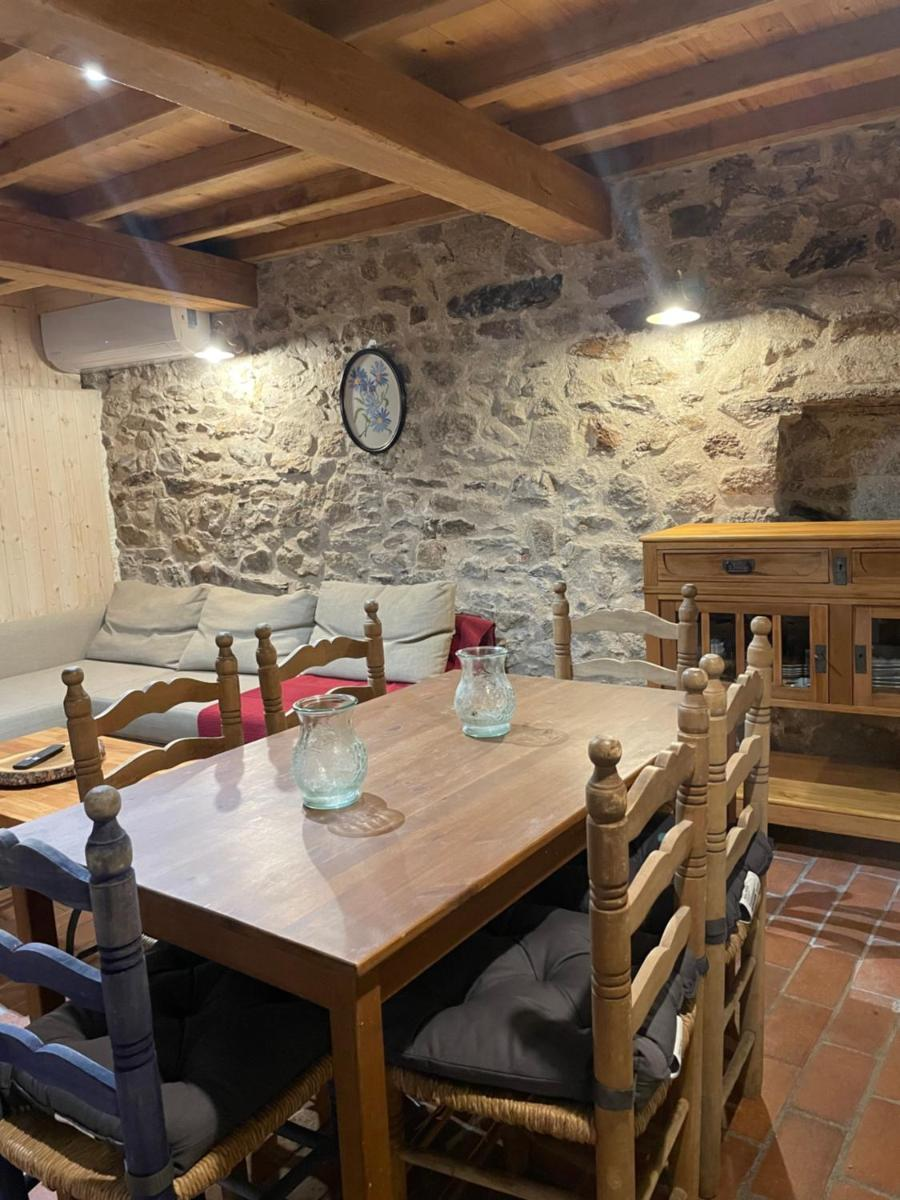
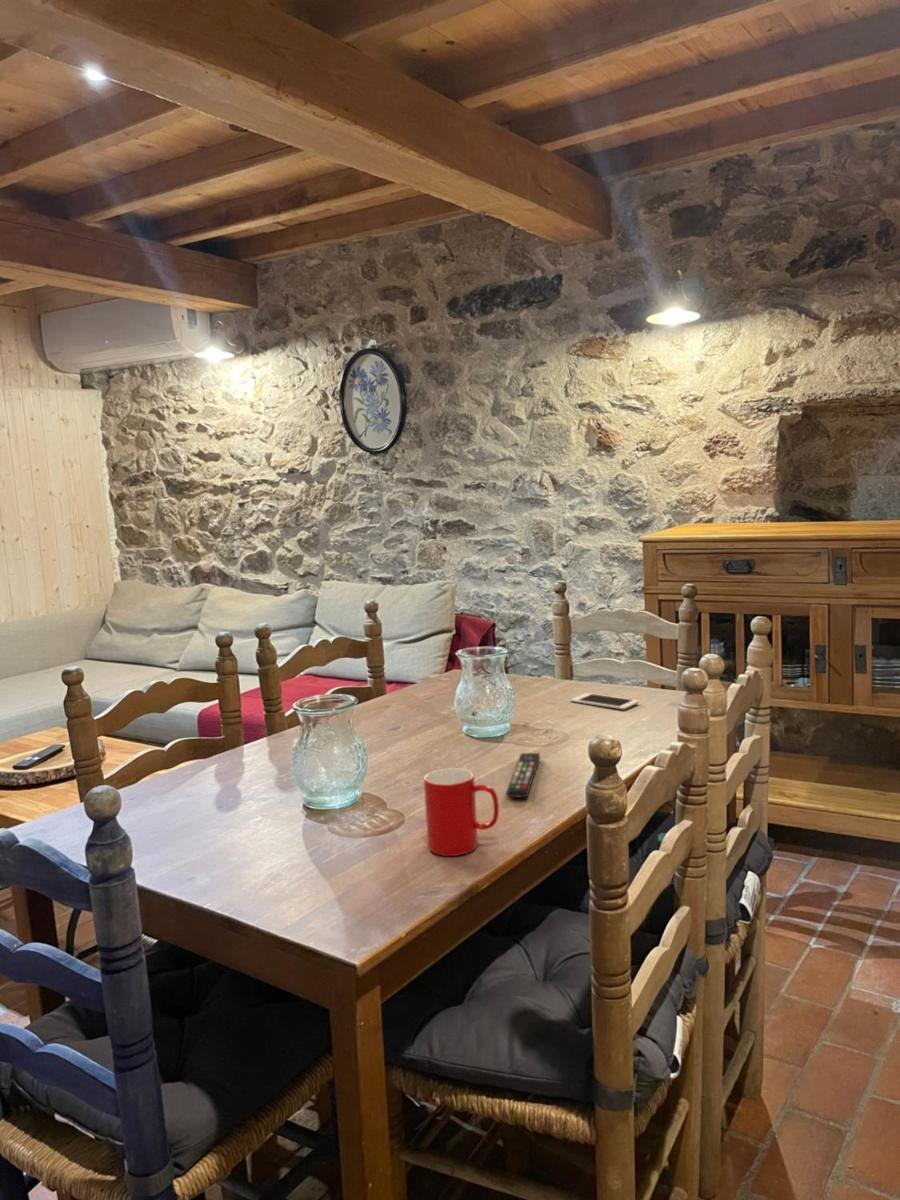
+ cell phone [570,692,640,710]
+ remote control [506,752,541,798]
+ cup [423,767,500,857]
